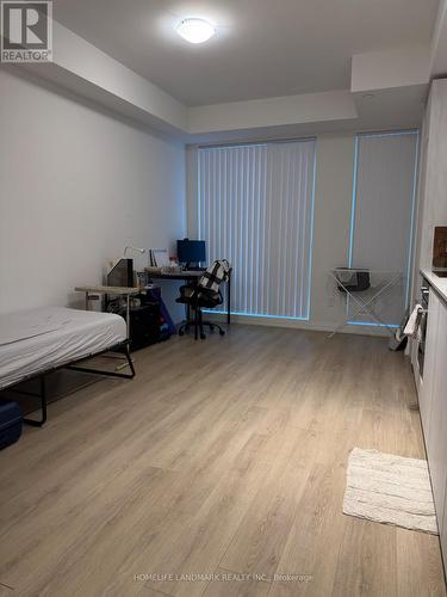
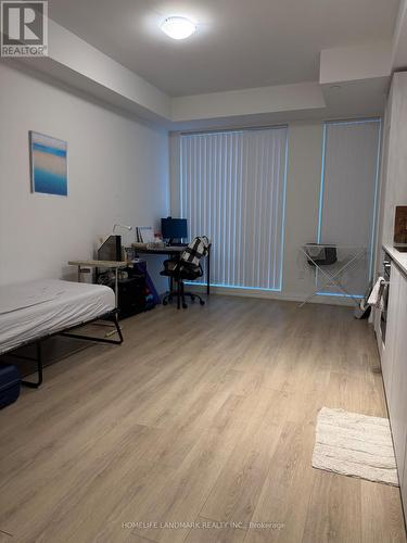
+ wall art [27,129,69,199]
